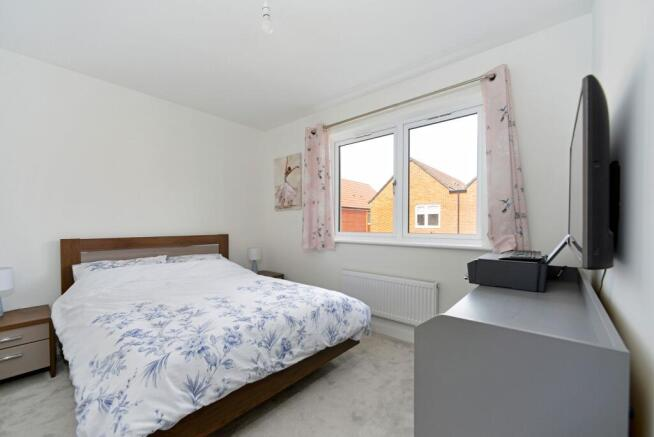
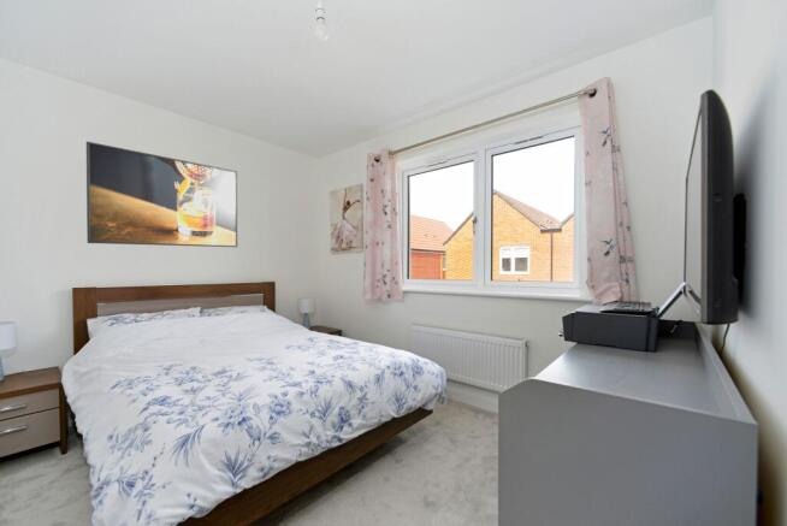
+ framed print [85,141,238,248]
